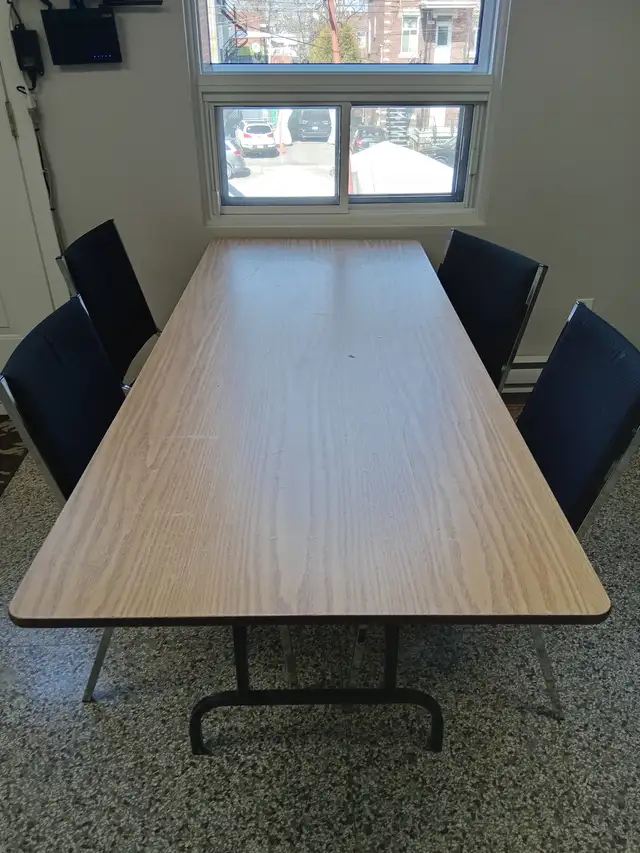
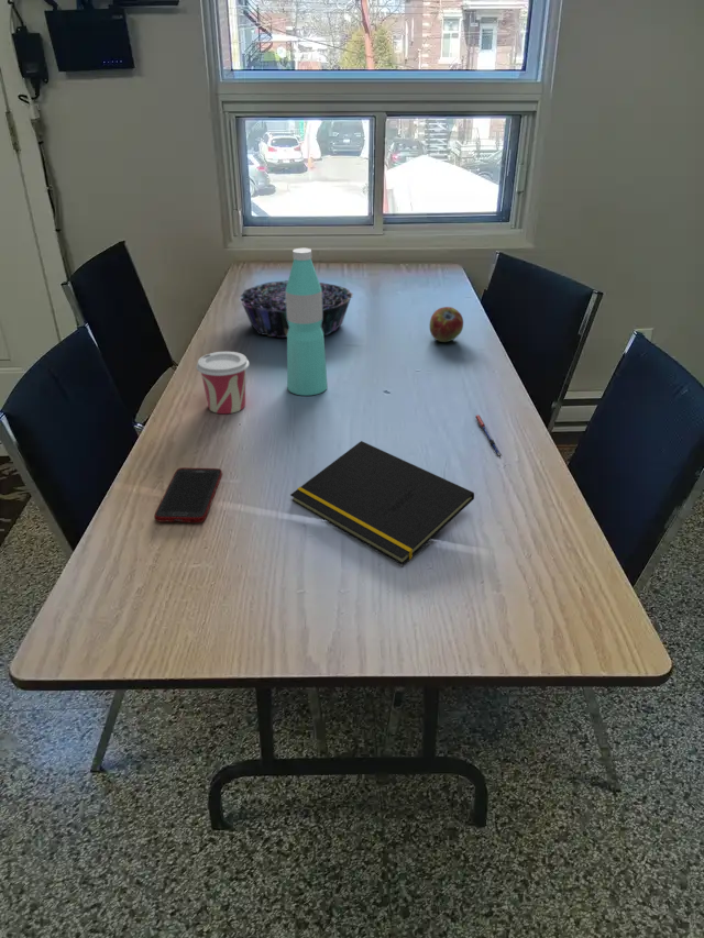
+ pen [474,413,502,457]
+ decorative bowl [238,279,354,339]
+ water bottle [286,247,329,397]
+ notepad [289,440,475,566]
+ cell phone [154,467,223,523]
+ fruit [428,306,464,343]
+ cup [196,351,250,415]
